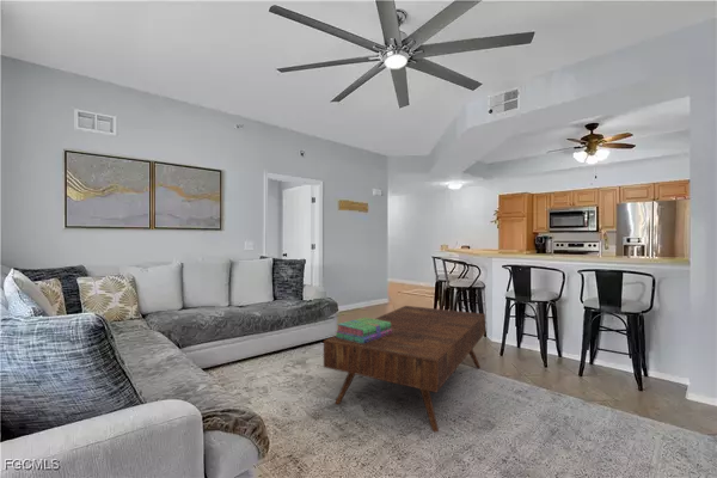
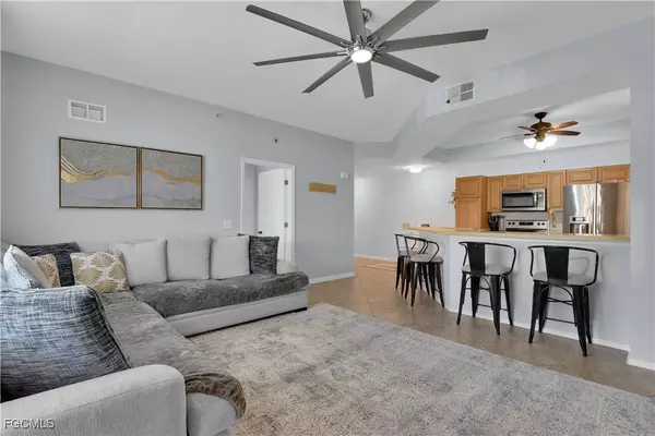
- coffee table [323,305,486,434]
- stack of books [335,317,392,343]
